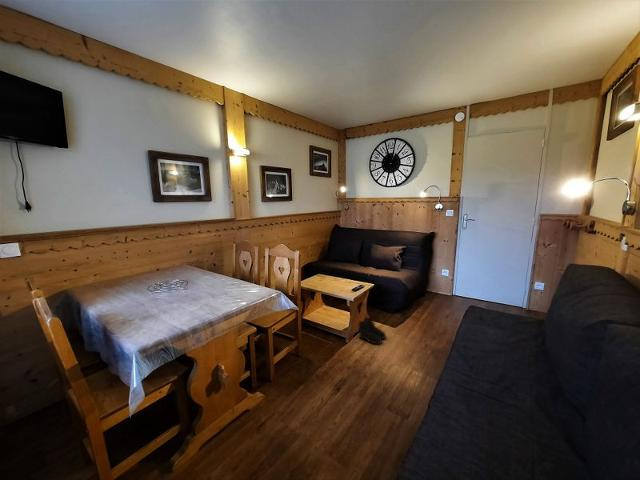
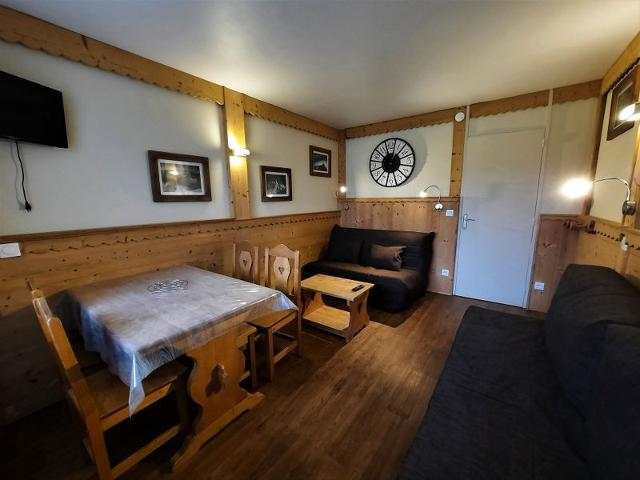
- boots [357,316,388,345]
